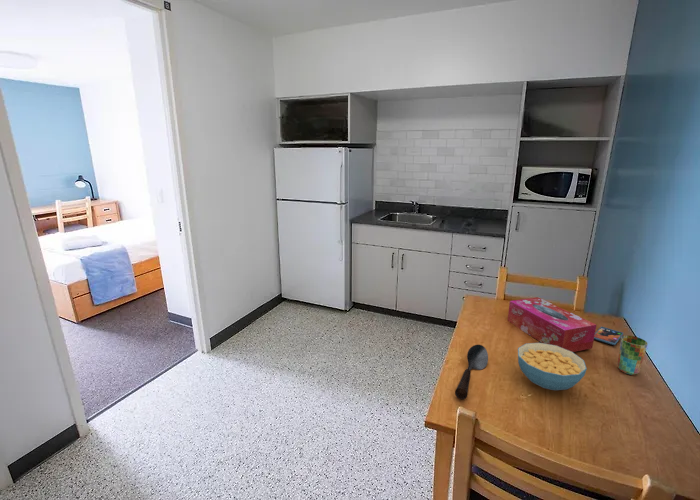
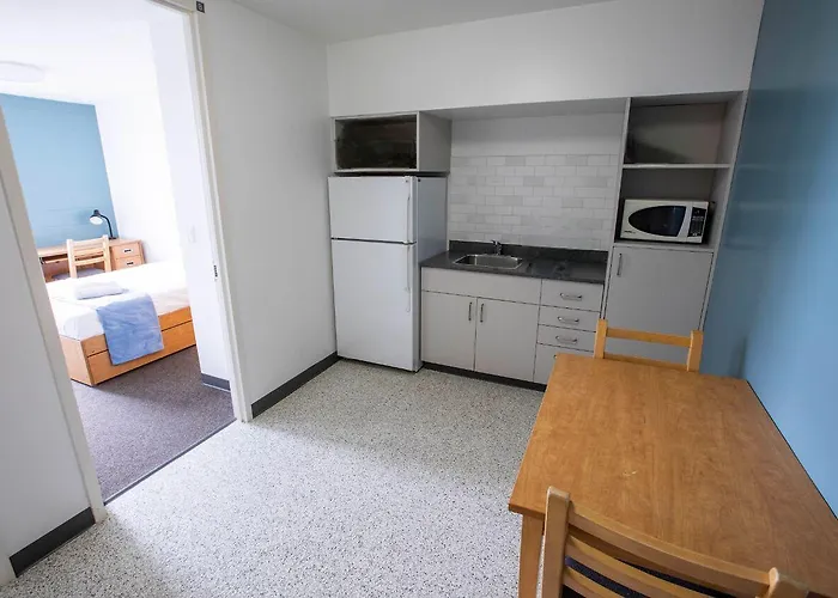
- cereal bowl [517,342,588,391]
- smartphone [594,326,624,346]
- spoon [454,344,489,400]
- cup [616,334,649,376]
- tissue box [507,296,597,353]
